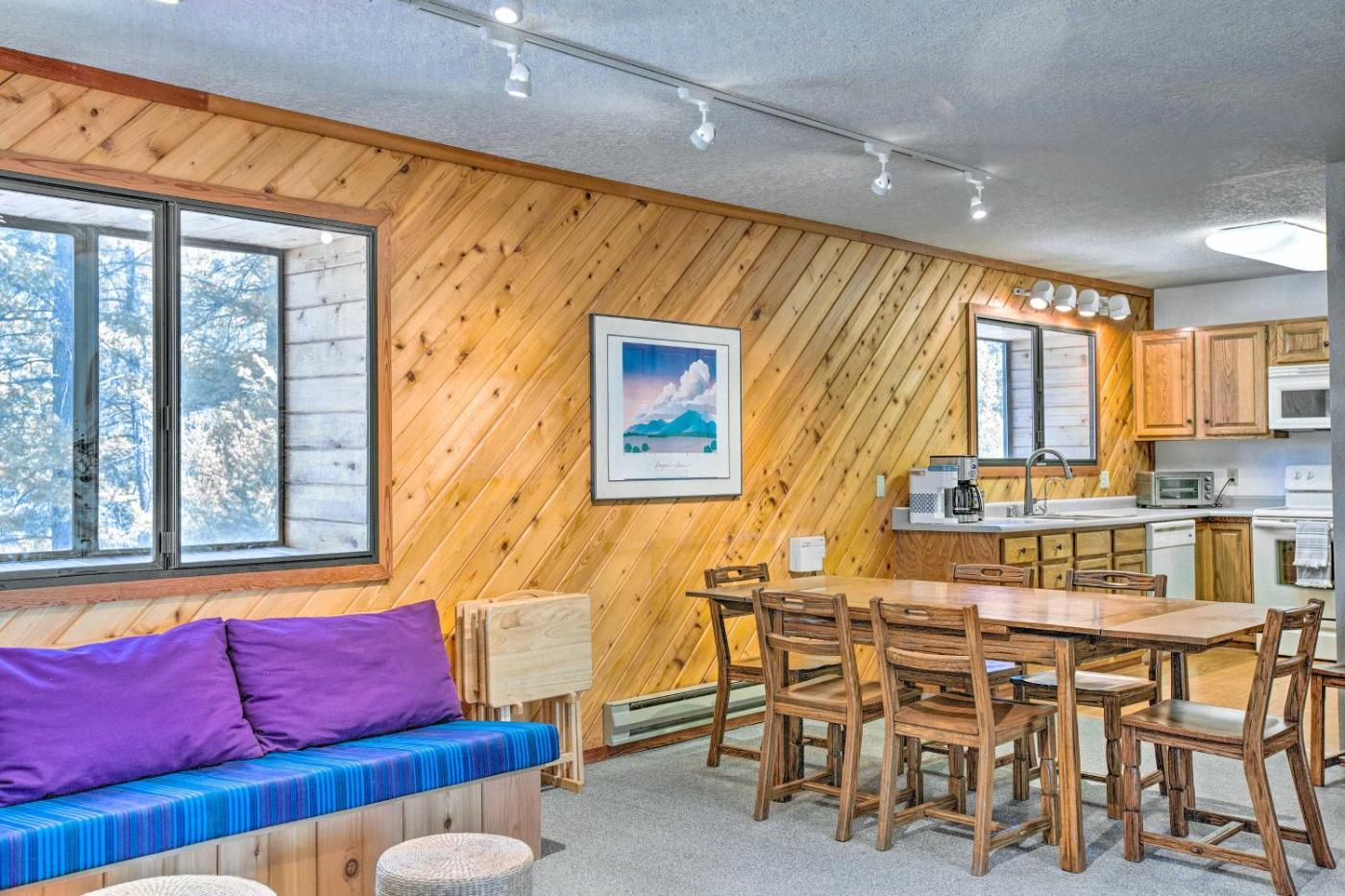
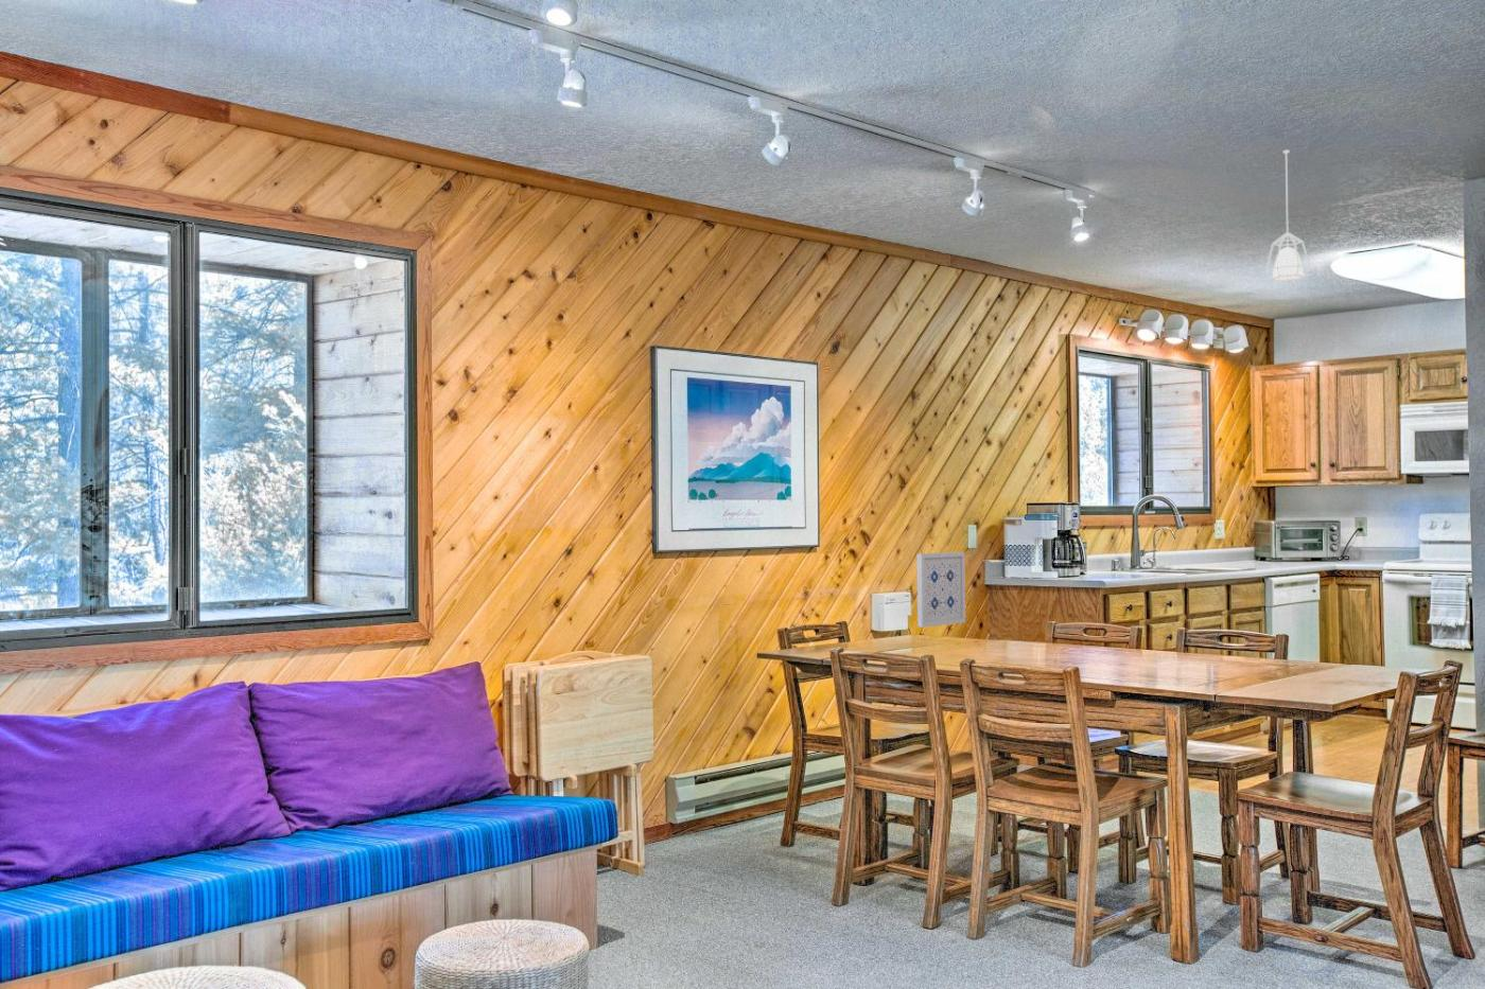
+ pendant lamp [1264,148,1312,281]
+ wall art [916,551,966,628]
